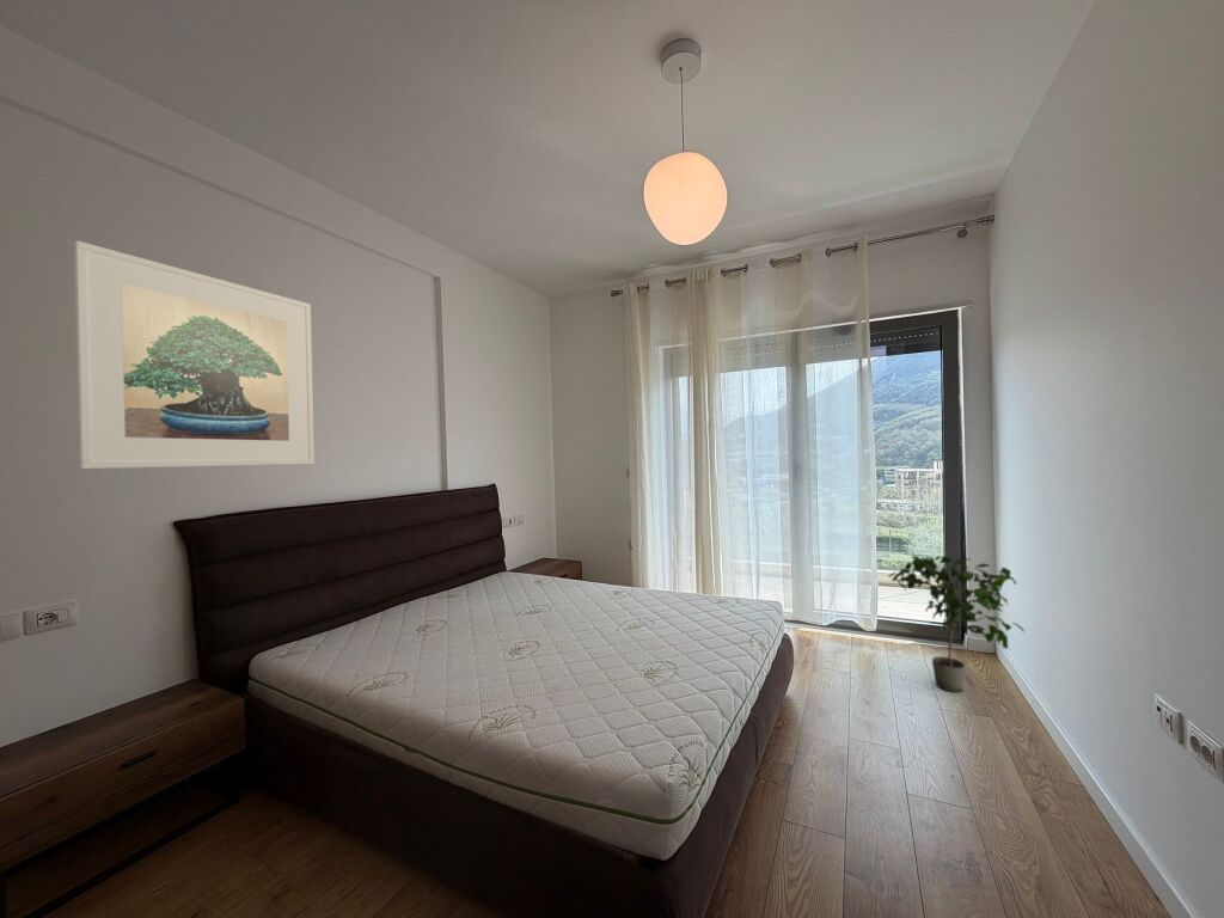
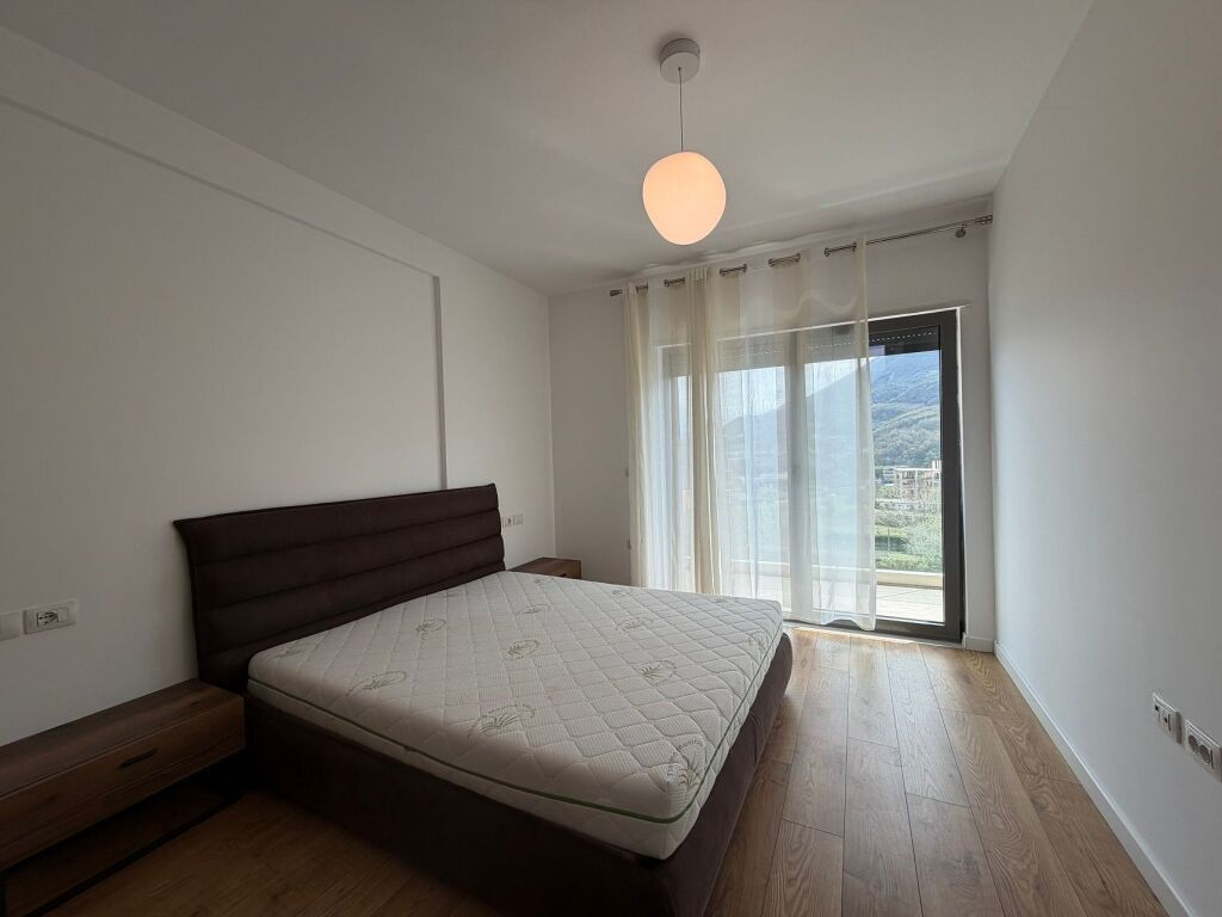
- potted plant [887,555,1026,693]
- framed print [73,239,316,470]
